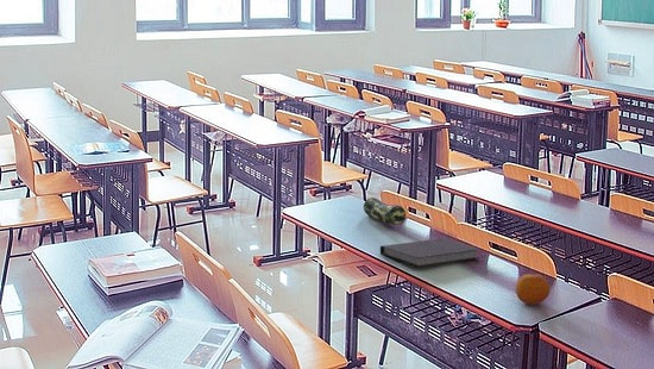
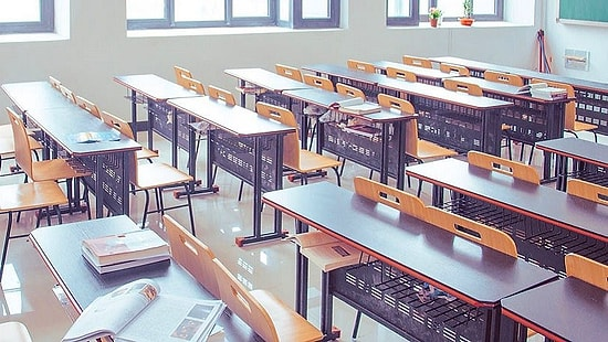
- fruit [514,273,551,306]
- notebook [379,237,482,268]
- pencil case [363,196,407,226]
